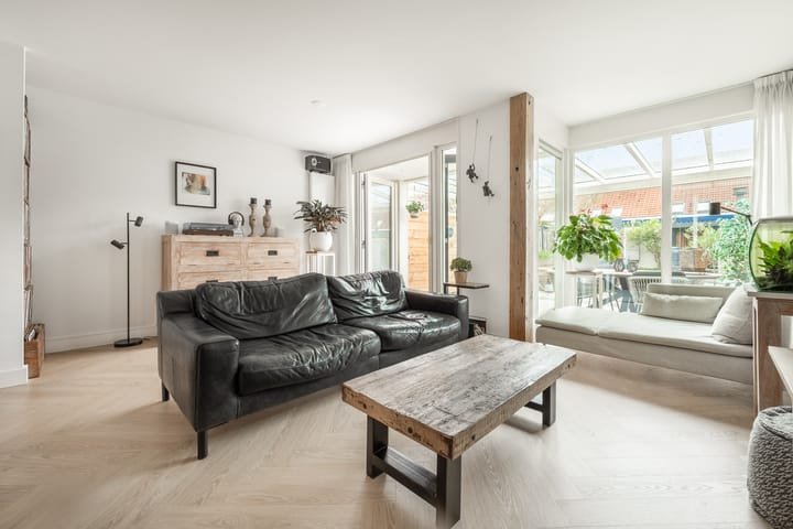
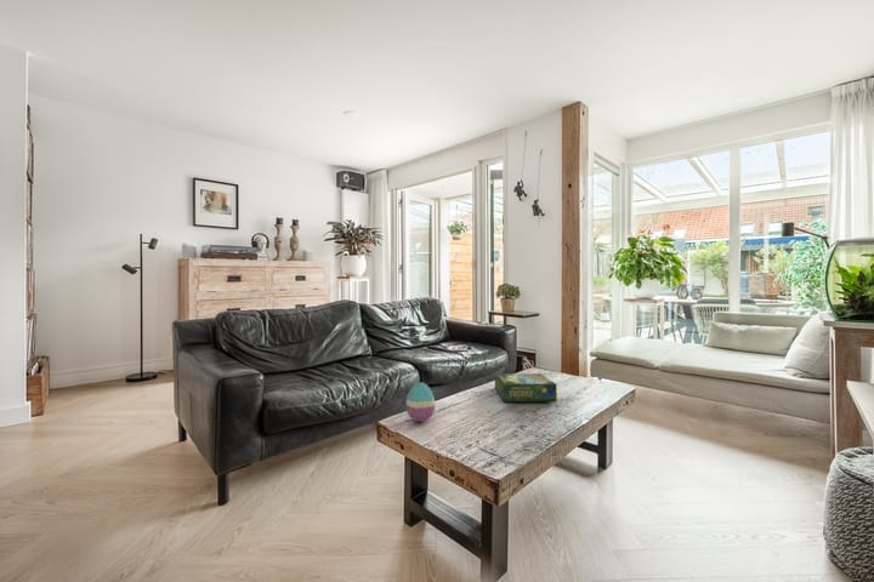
+ board game [494,372,558,403]
+ decorative egg [405,382,436,423]
